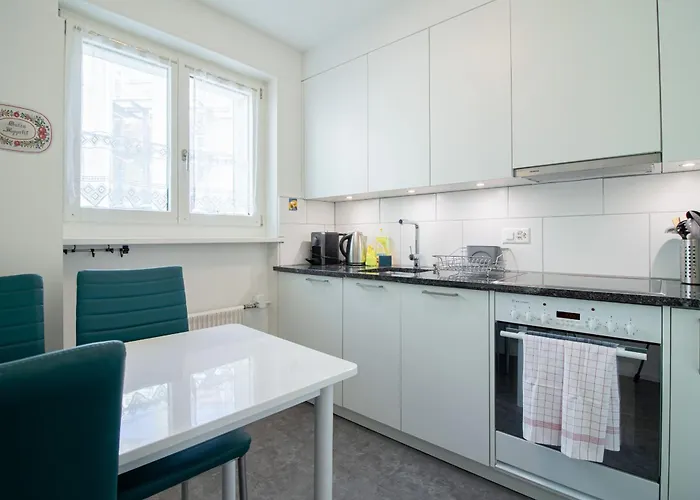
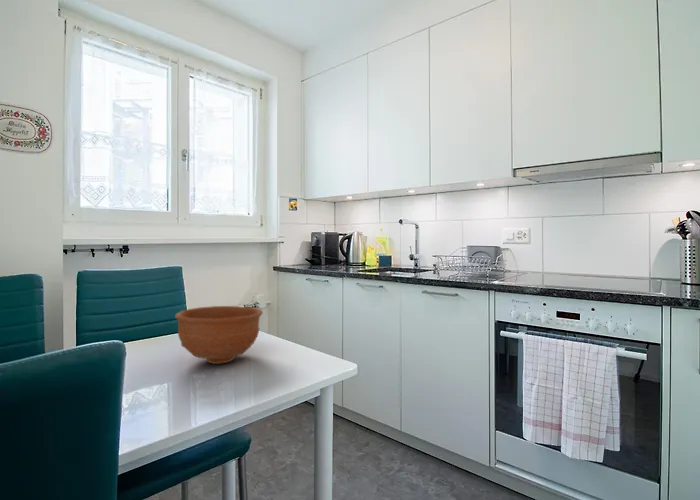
+ bowl [174,305,264,365]
